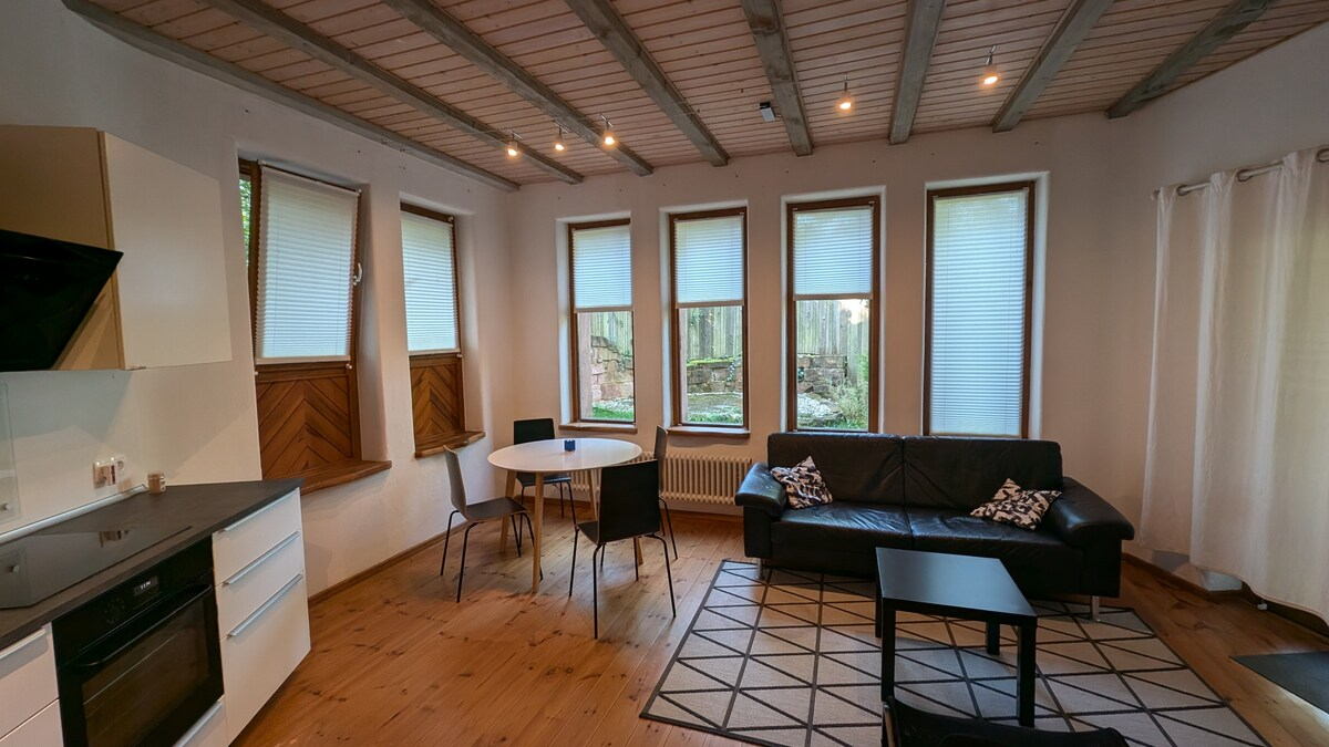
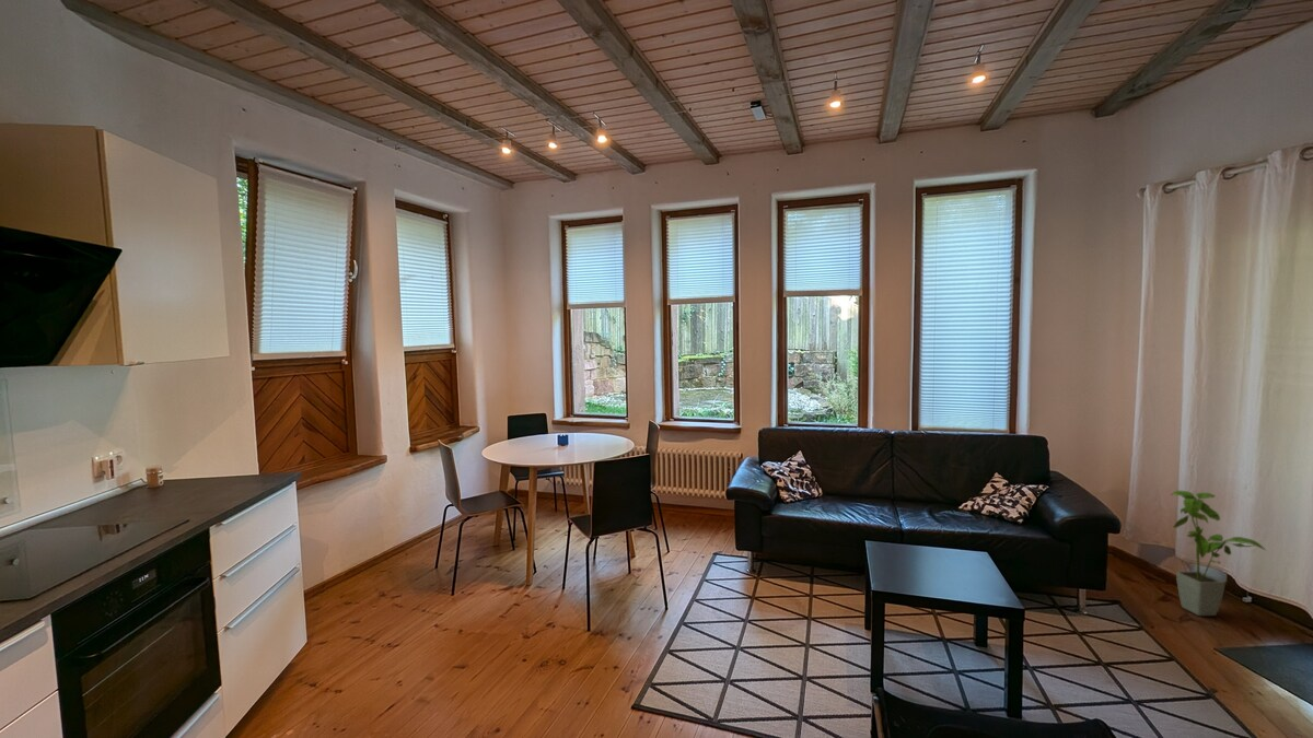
+ house plant [1170,490,1267,617]
